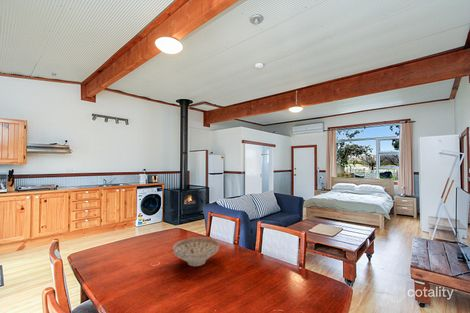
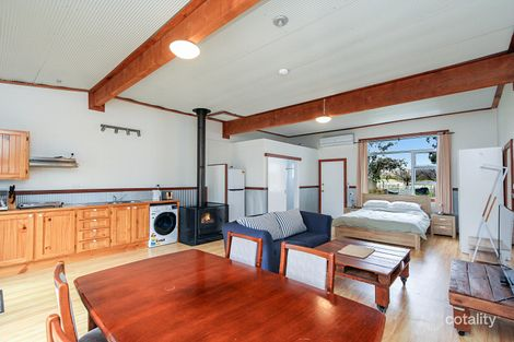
- decorative bowl [172,236,220,267]
